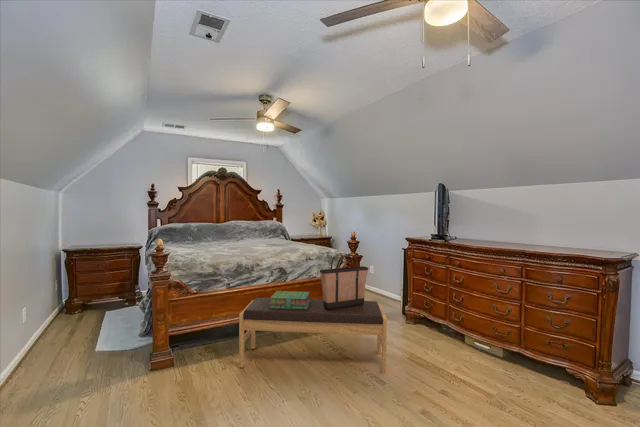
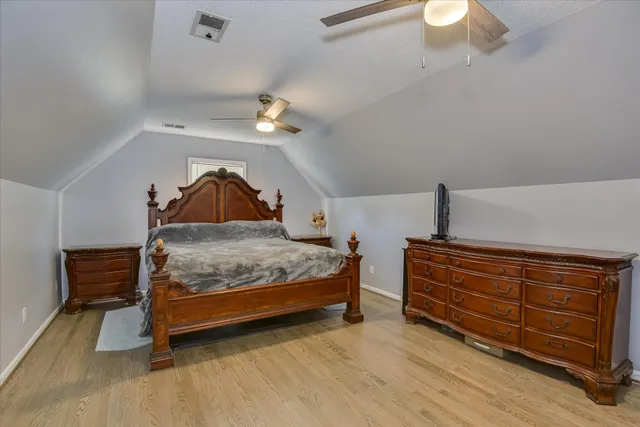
- shopping bag [319,252,369,310]
- bench [238,297,388,374]
- stack of books [269,290,312,310]
